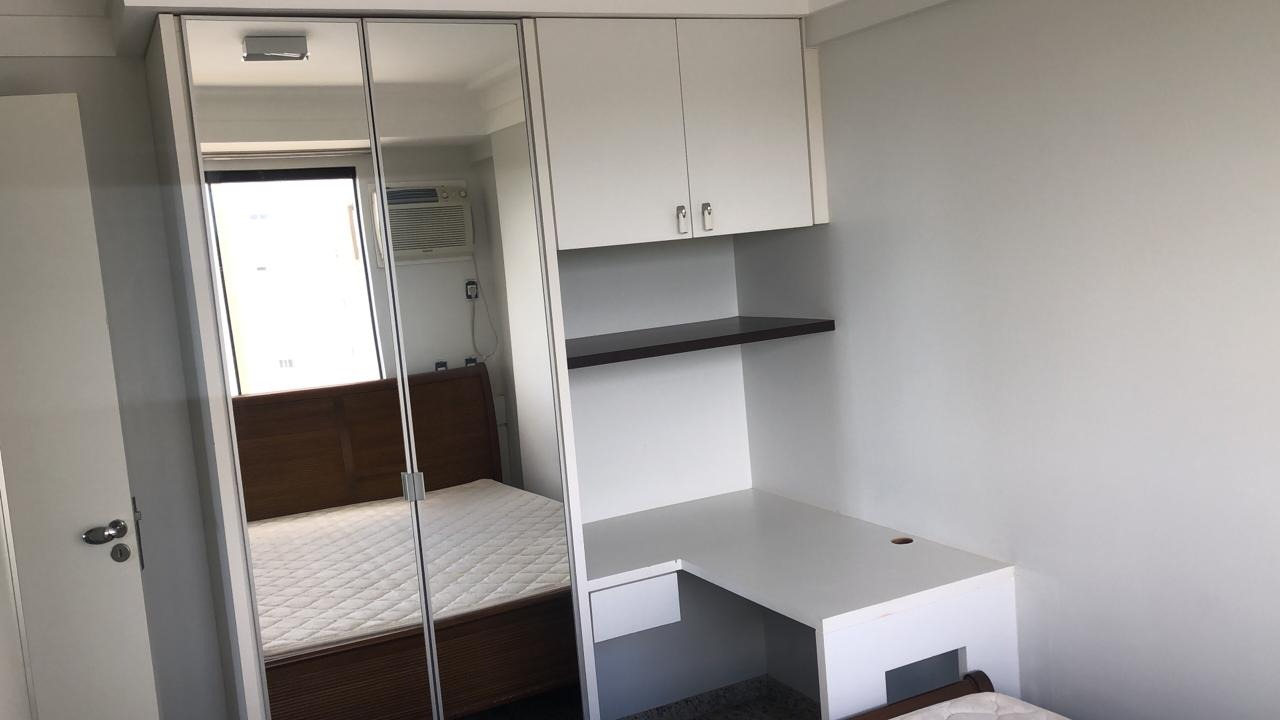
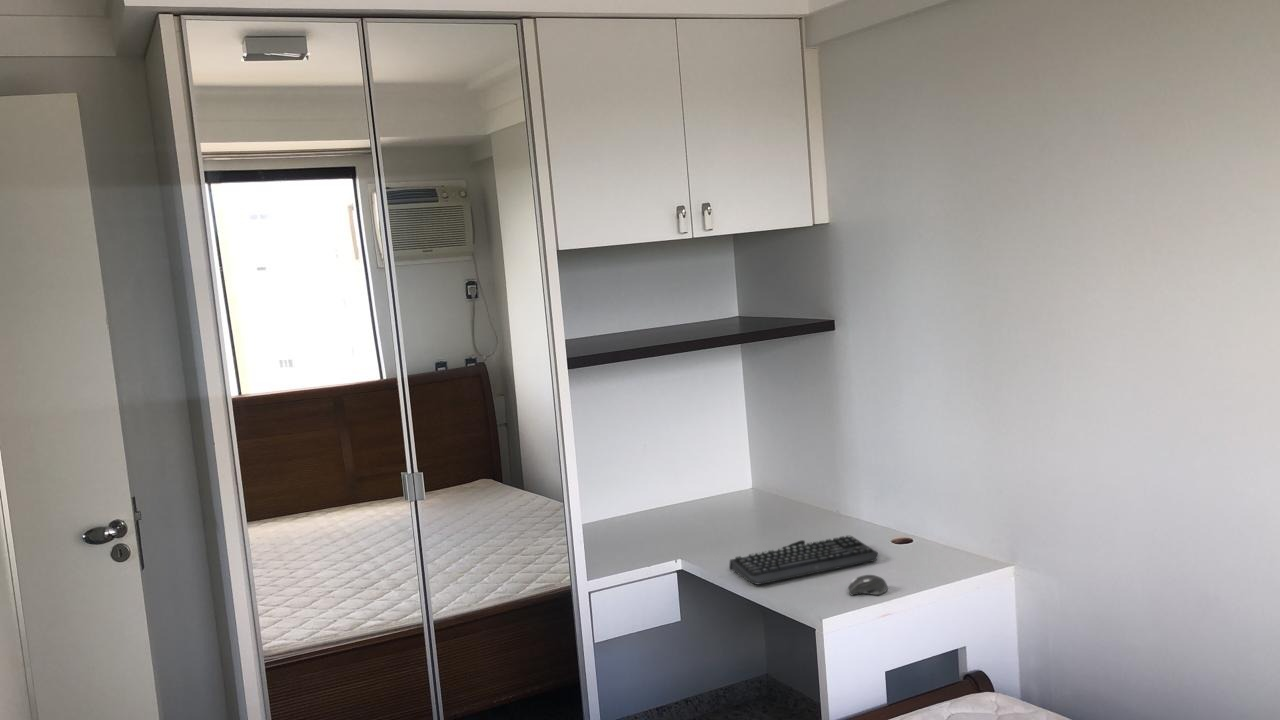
+ computer mouse [847,574,889,596]
+ keyboard [728,534,879,586]
